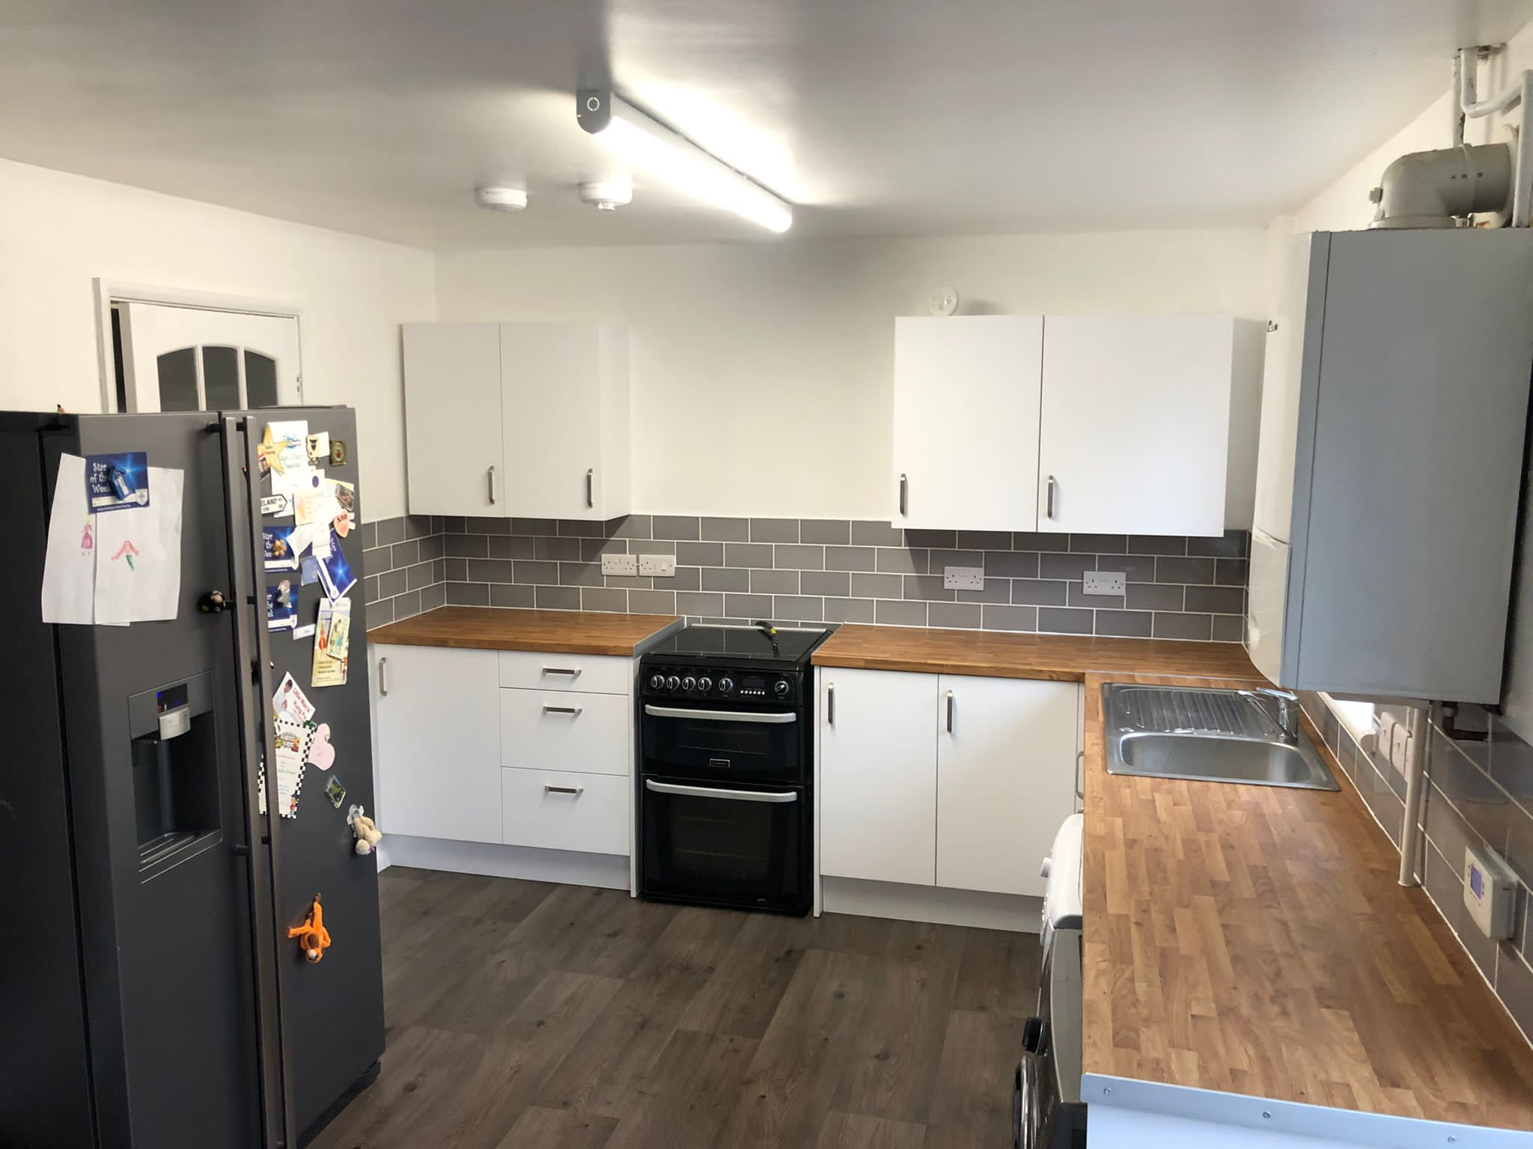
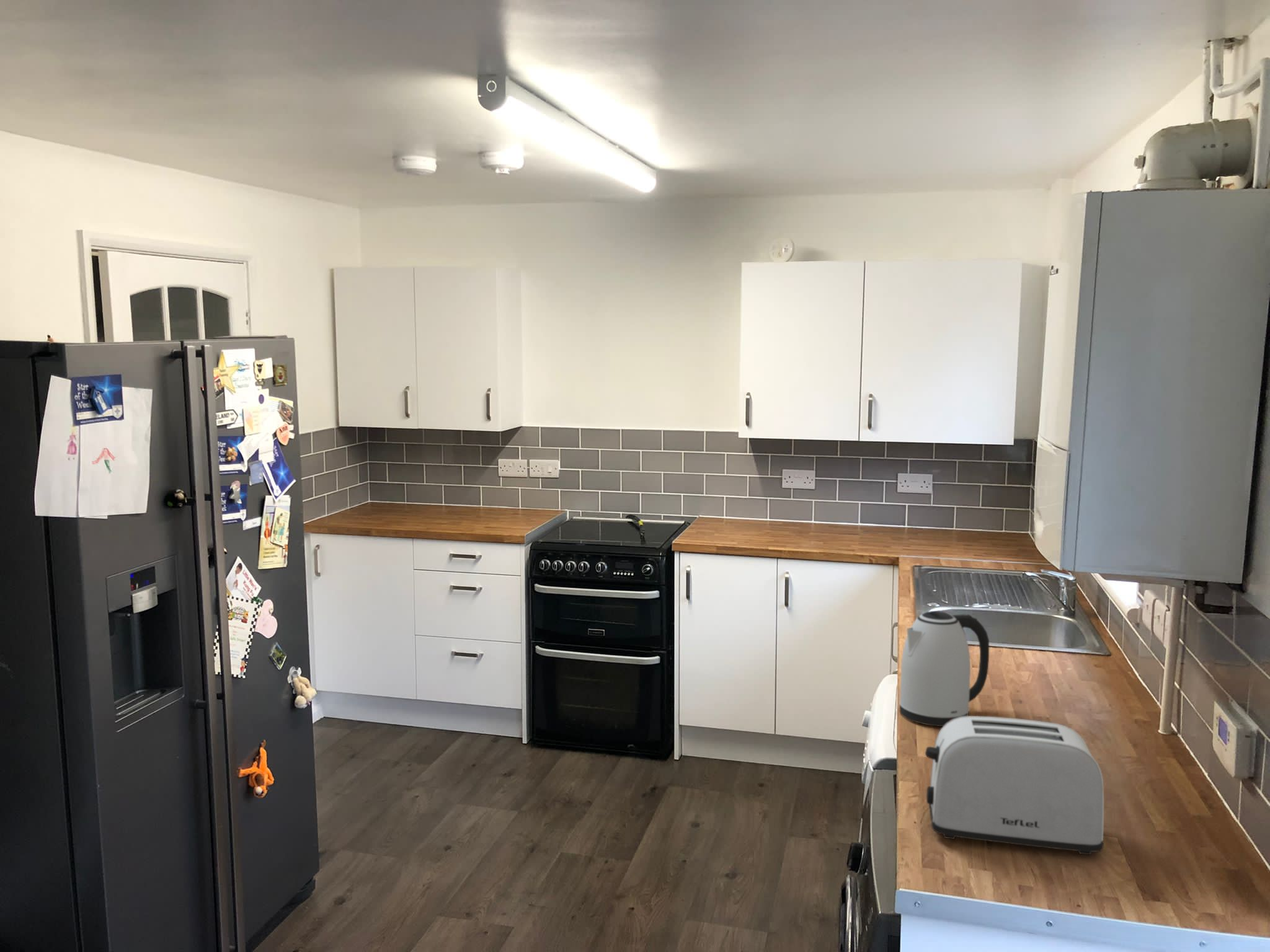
+ toaster [925,715,1104,855]
+ kettle [899,610,990,727]
